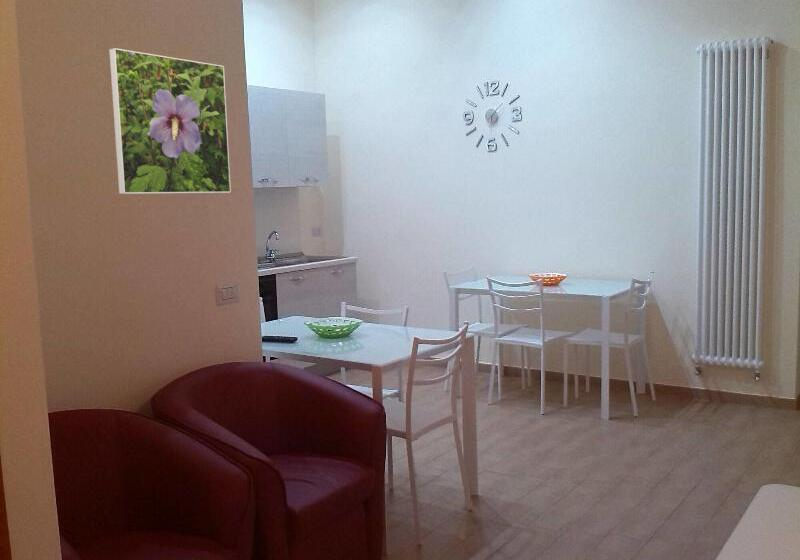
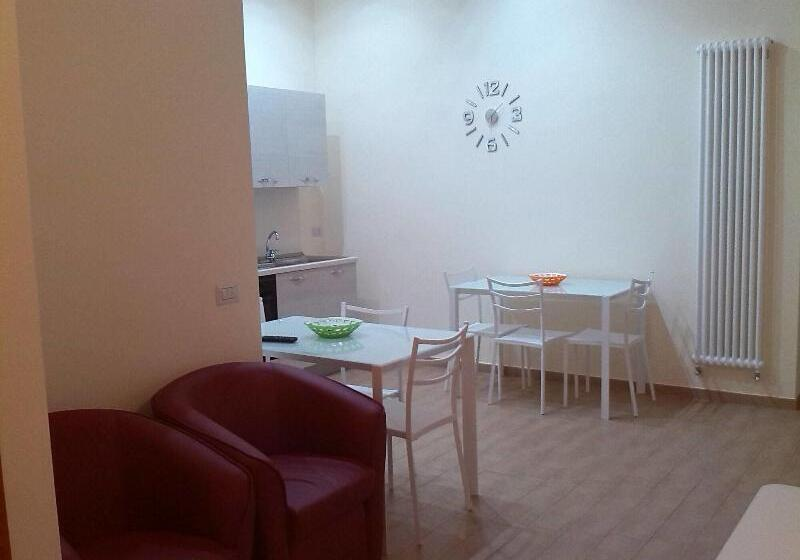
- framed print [108,47,232,195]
